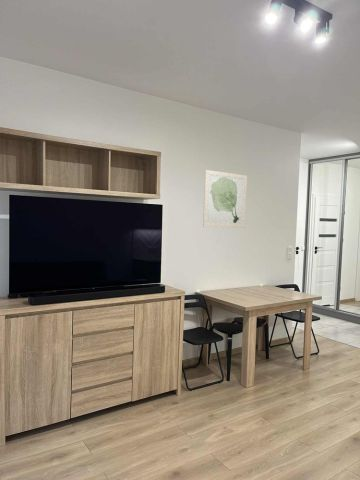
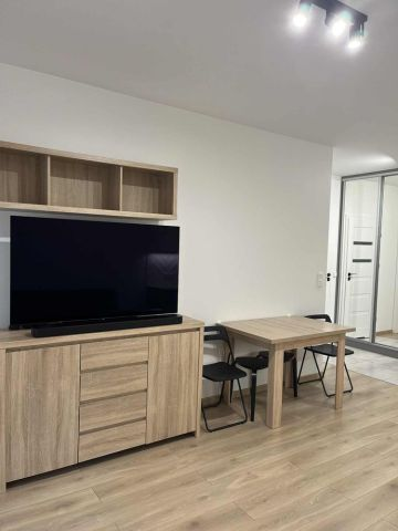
- wall art [202,169,248,229]
